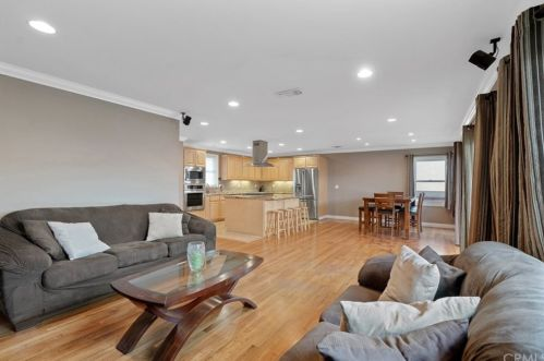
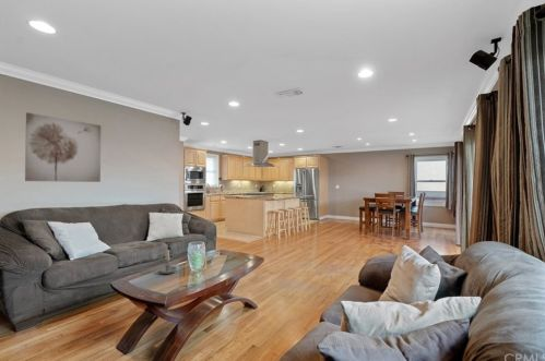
+ wall art [24,111,102,183]
+ candle [157,249,178,275]
